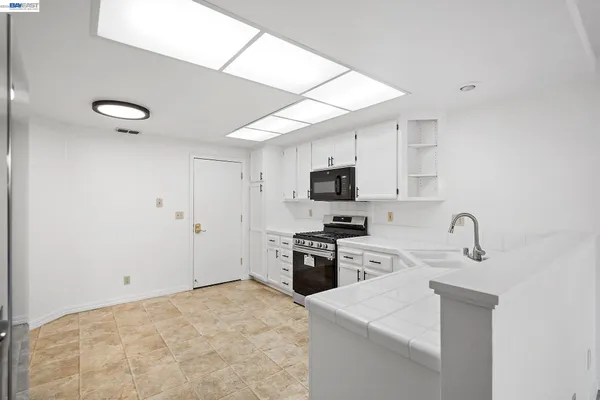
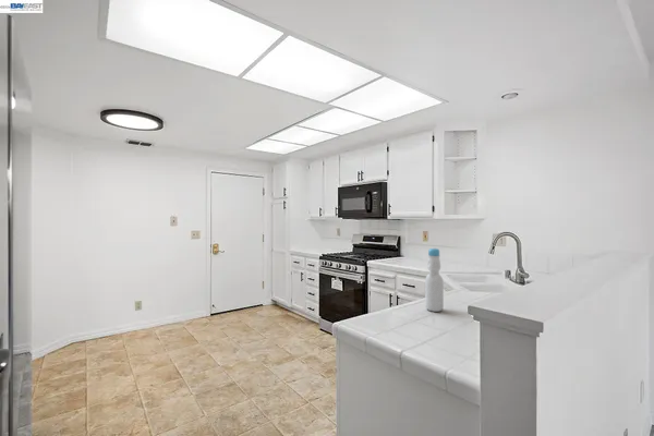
+ bottle [424,246,445,313]
